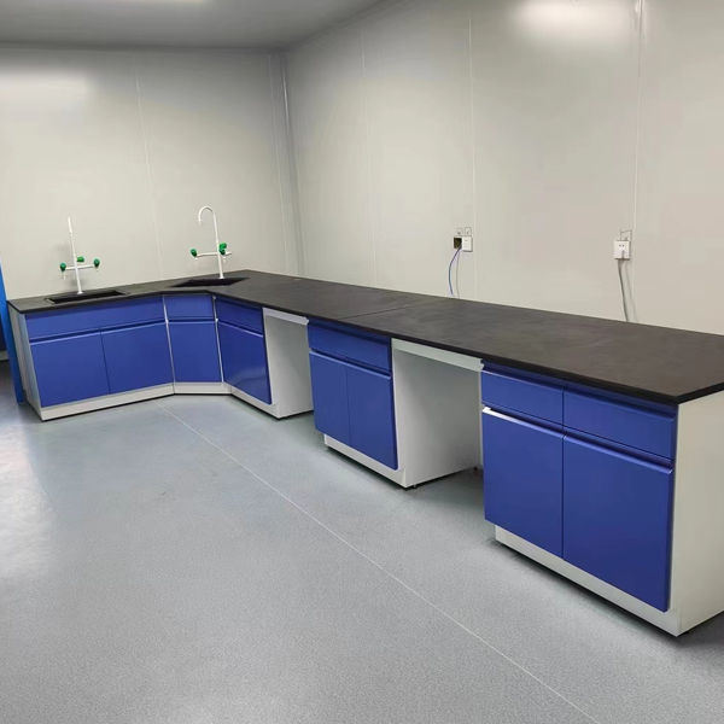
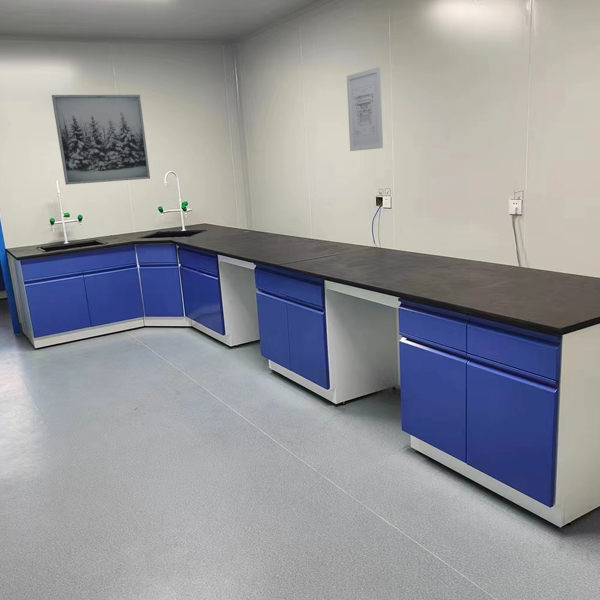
+ wall art [346,66,384,152]
+ wall art [51,94,151,186]
